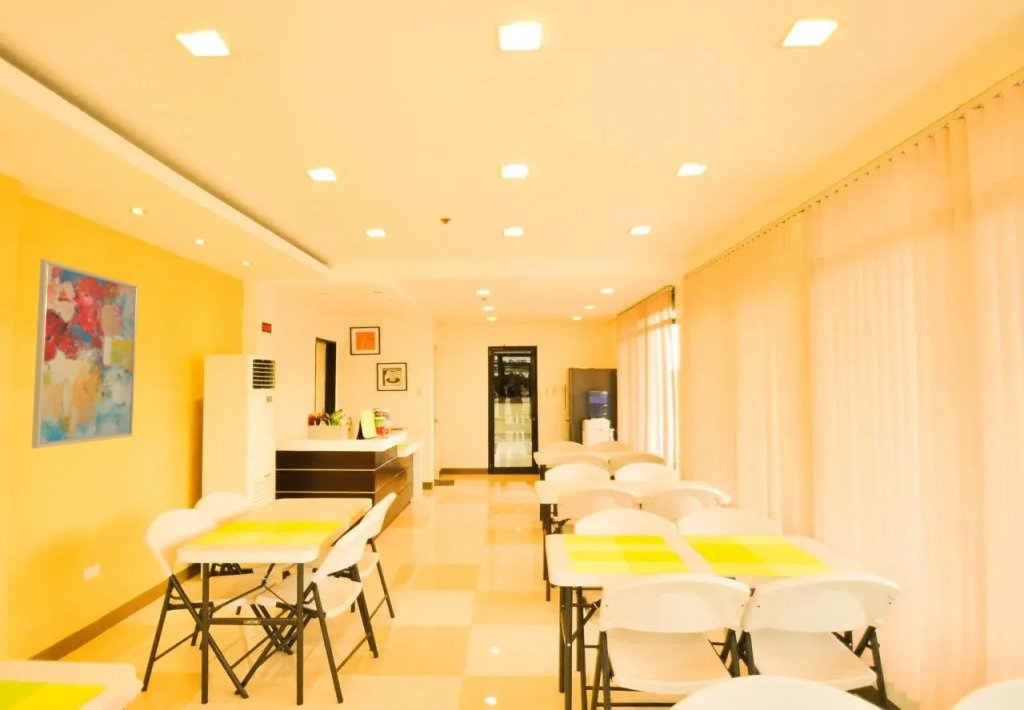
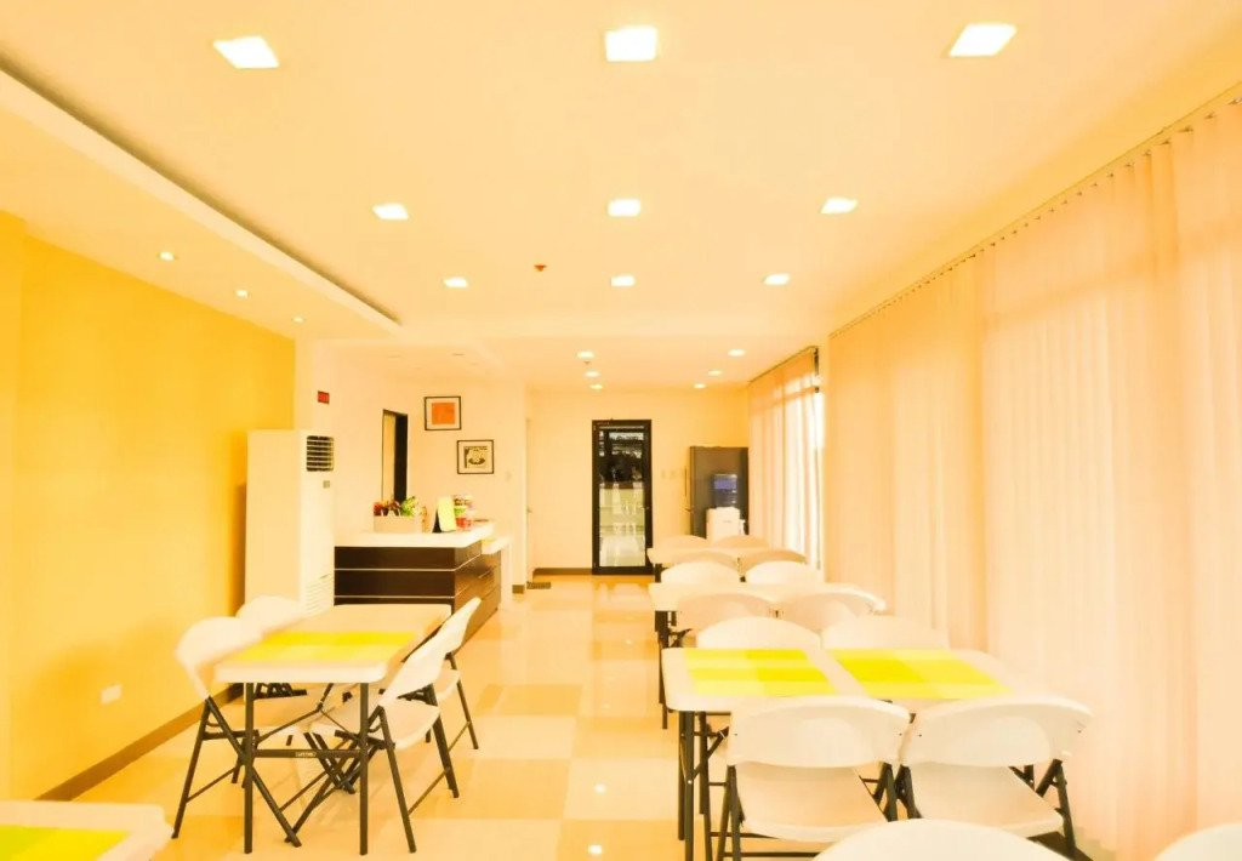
- wall art [31,258,139,449]
